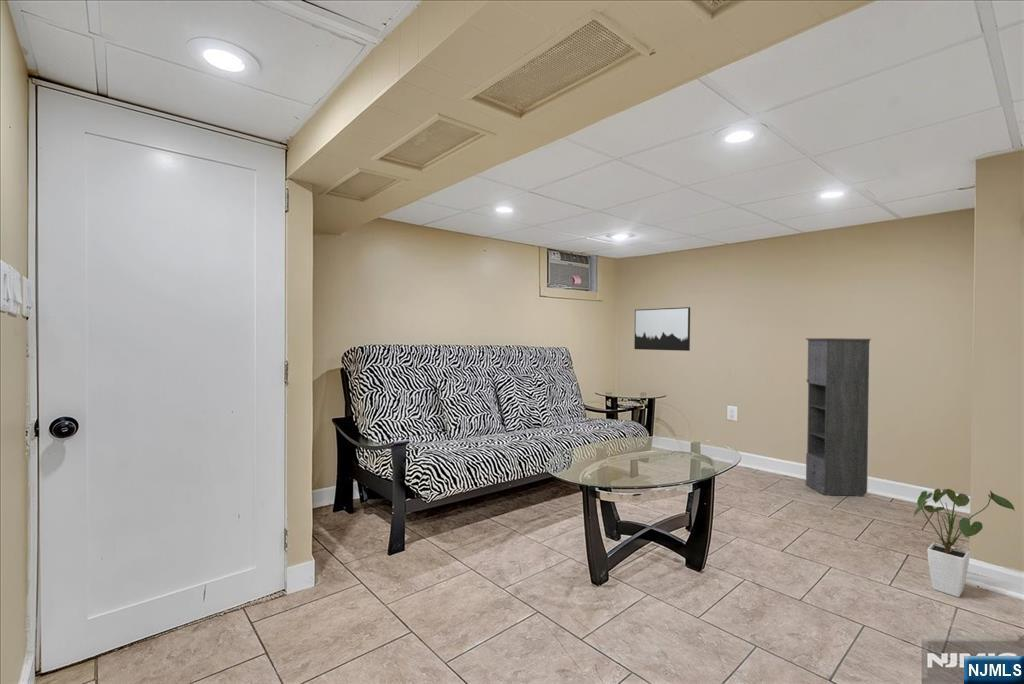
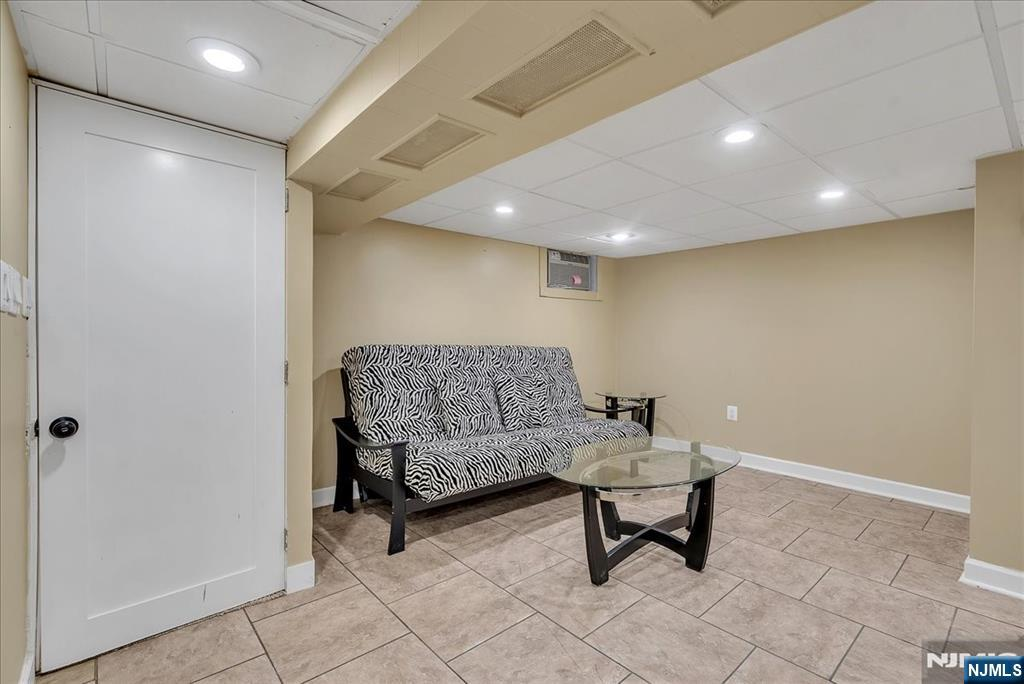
- house plant [912,488,1016,598]
- storage cabinet [804,337,872,497]
- wall art [633,306,691,352]
